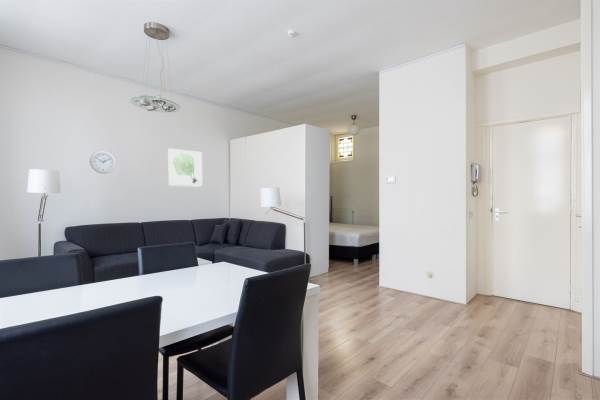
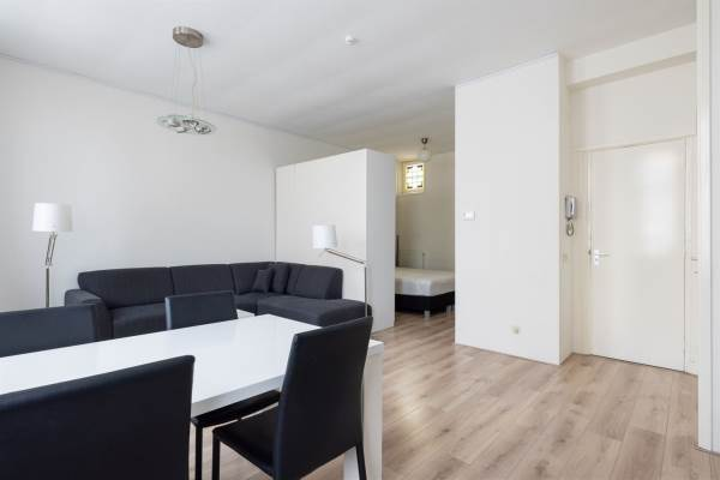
- wall art [167,147,203,188]
- wall clock [89,150,116,174]
